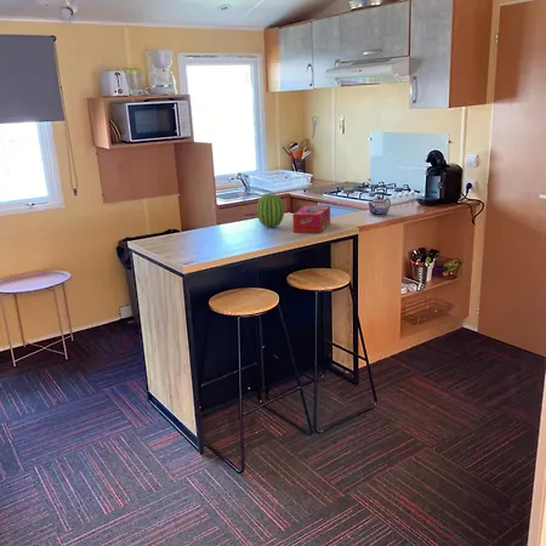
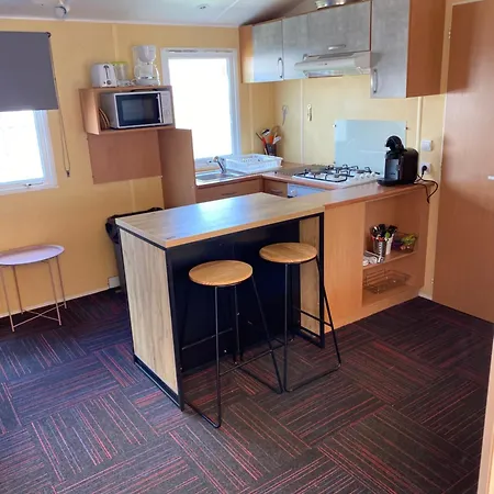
- teapot [366,195,392,217]
- tissue box [291,205,331,234]
- fruit [256,190,285,228]
